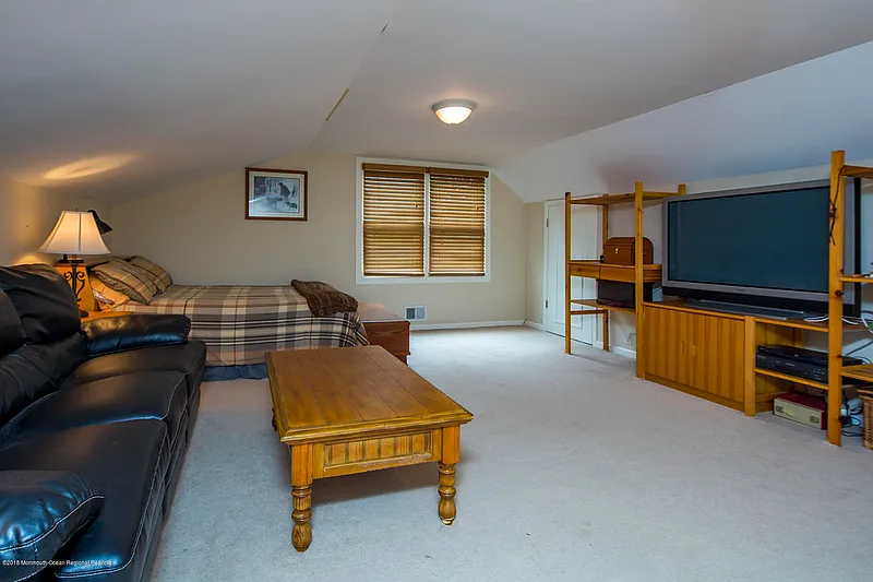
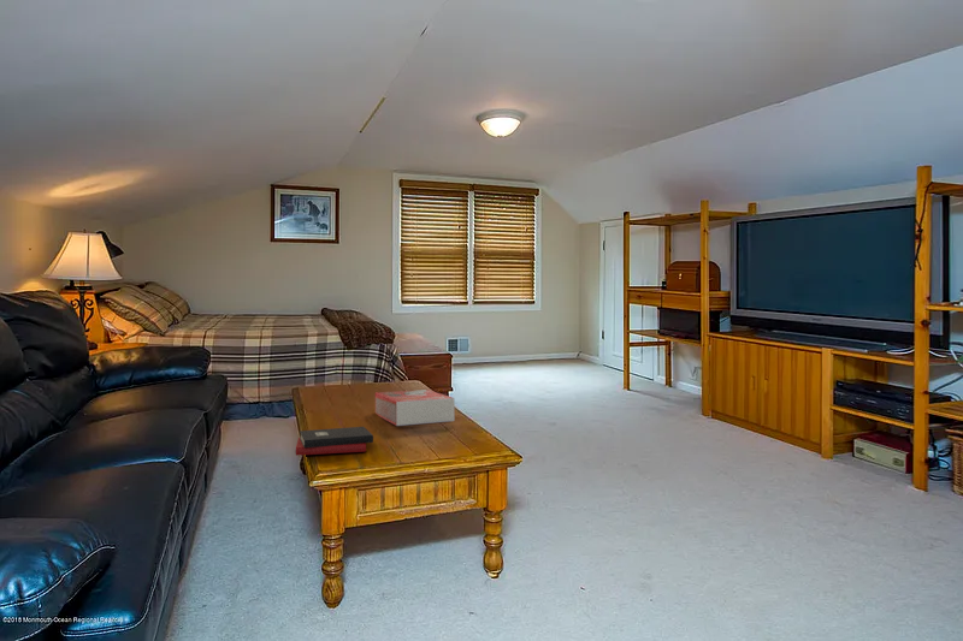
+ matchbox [374,388,455,427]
+ hardback book [295,426,374,457]
